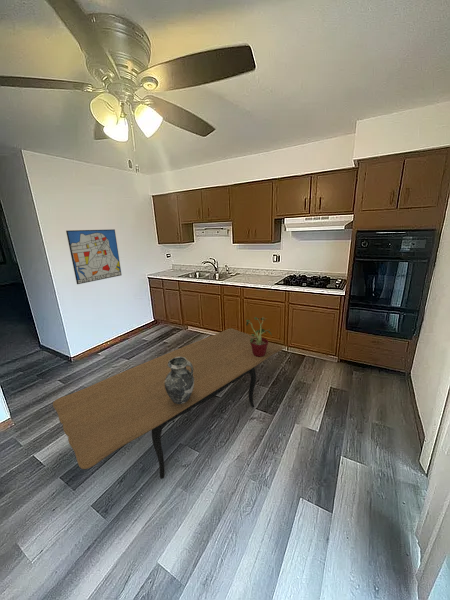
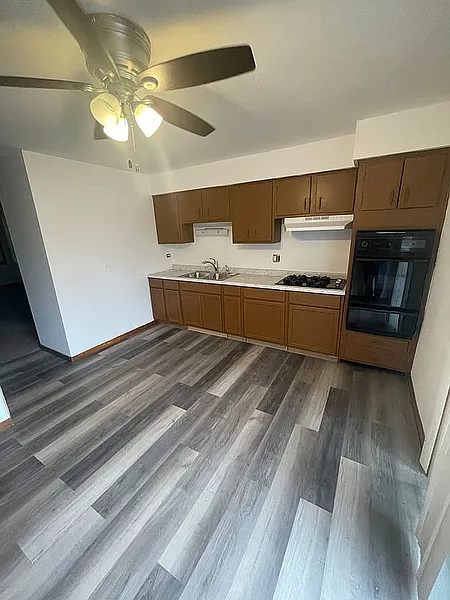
- ceramic jug [165,357,194,404]
- wall art [65,228,123,285]
- dining table [52,327,284,480]
- potted plant [245,316,273,357]
